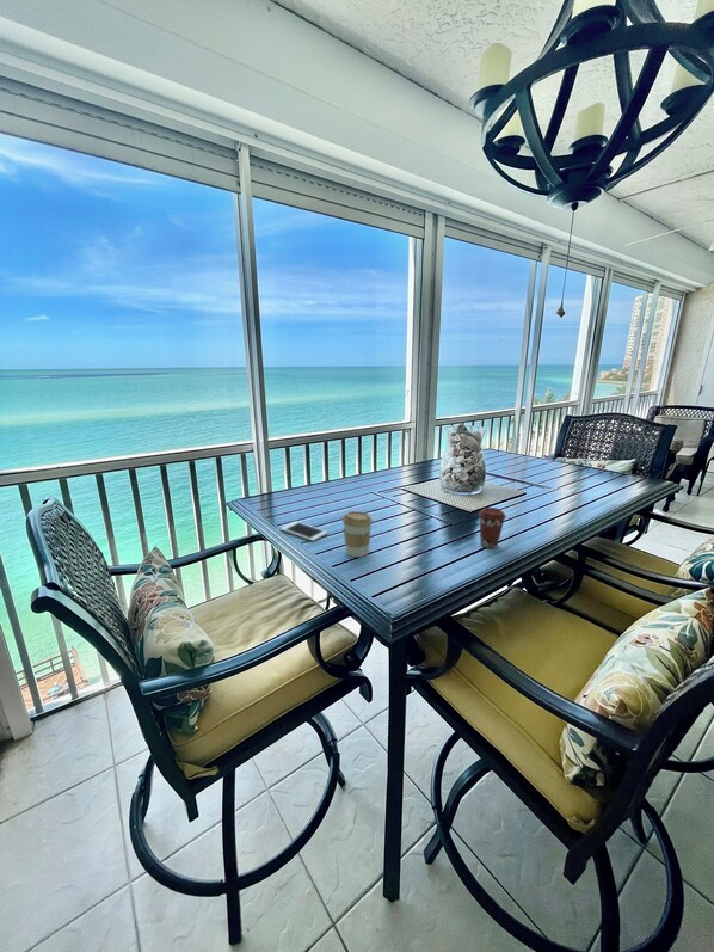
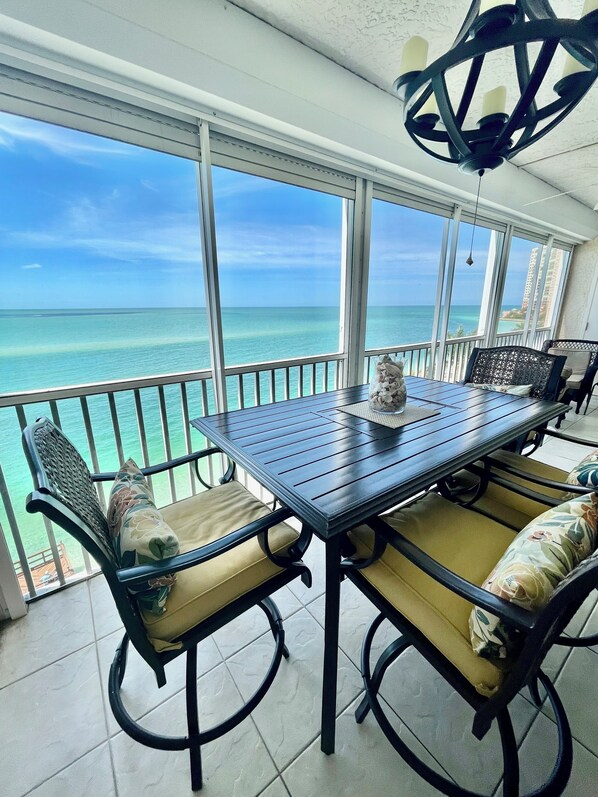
- cell phone [279,520,328,542]
- coffee cup [478,506,507,549]
- coffee cup [341,510,374,558]
